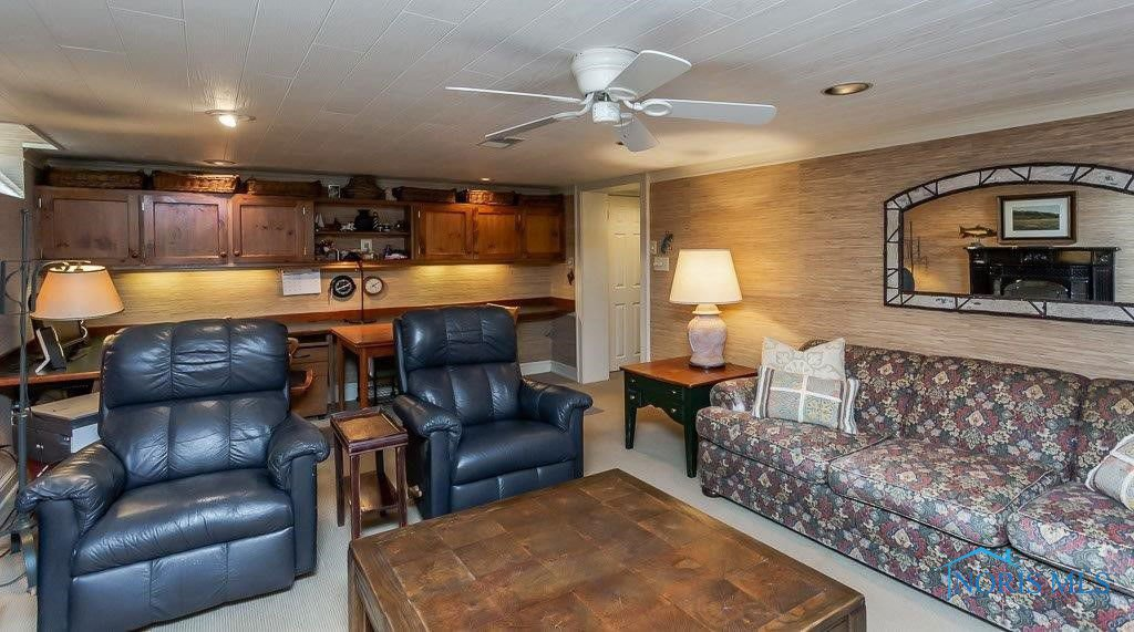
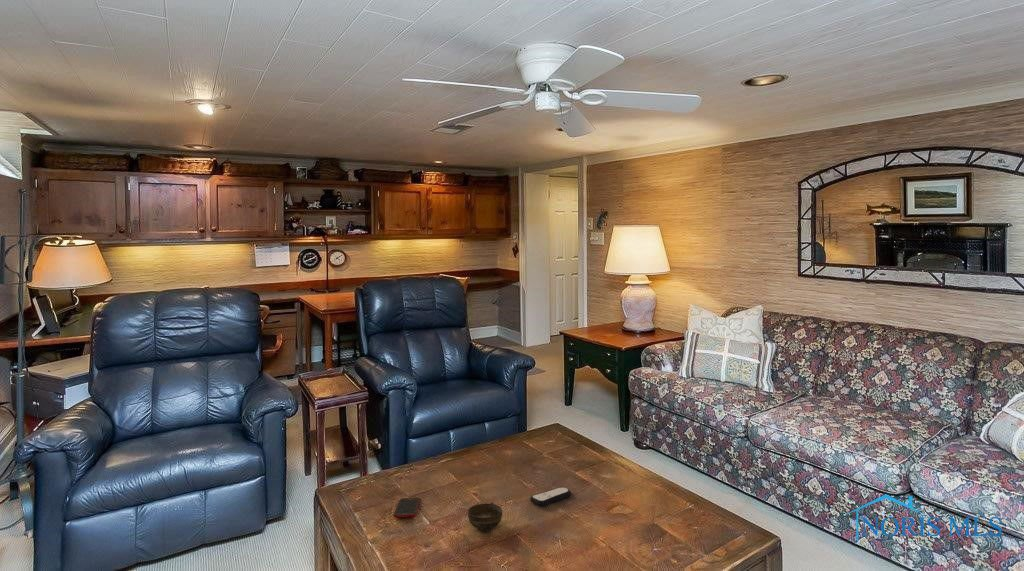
+ remote control [529,486,572,507]
+ cup [467,501,503,532]
+ cell phone [393,497,421,519]
